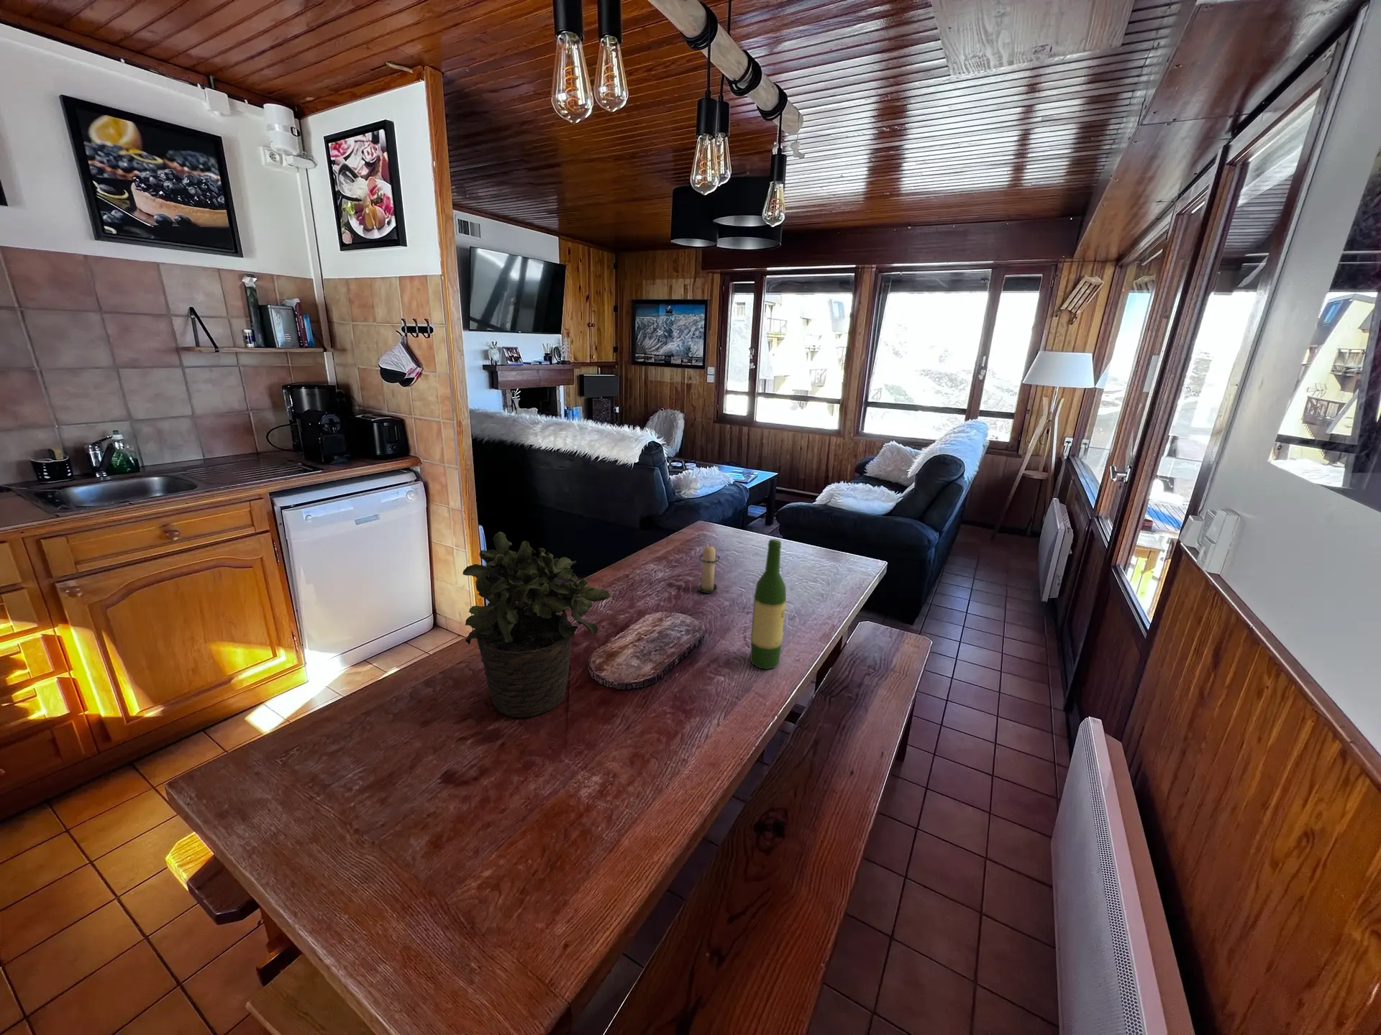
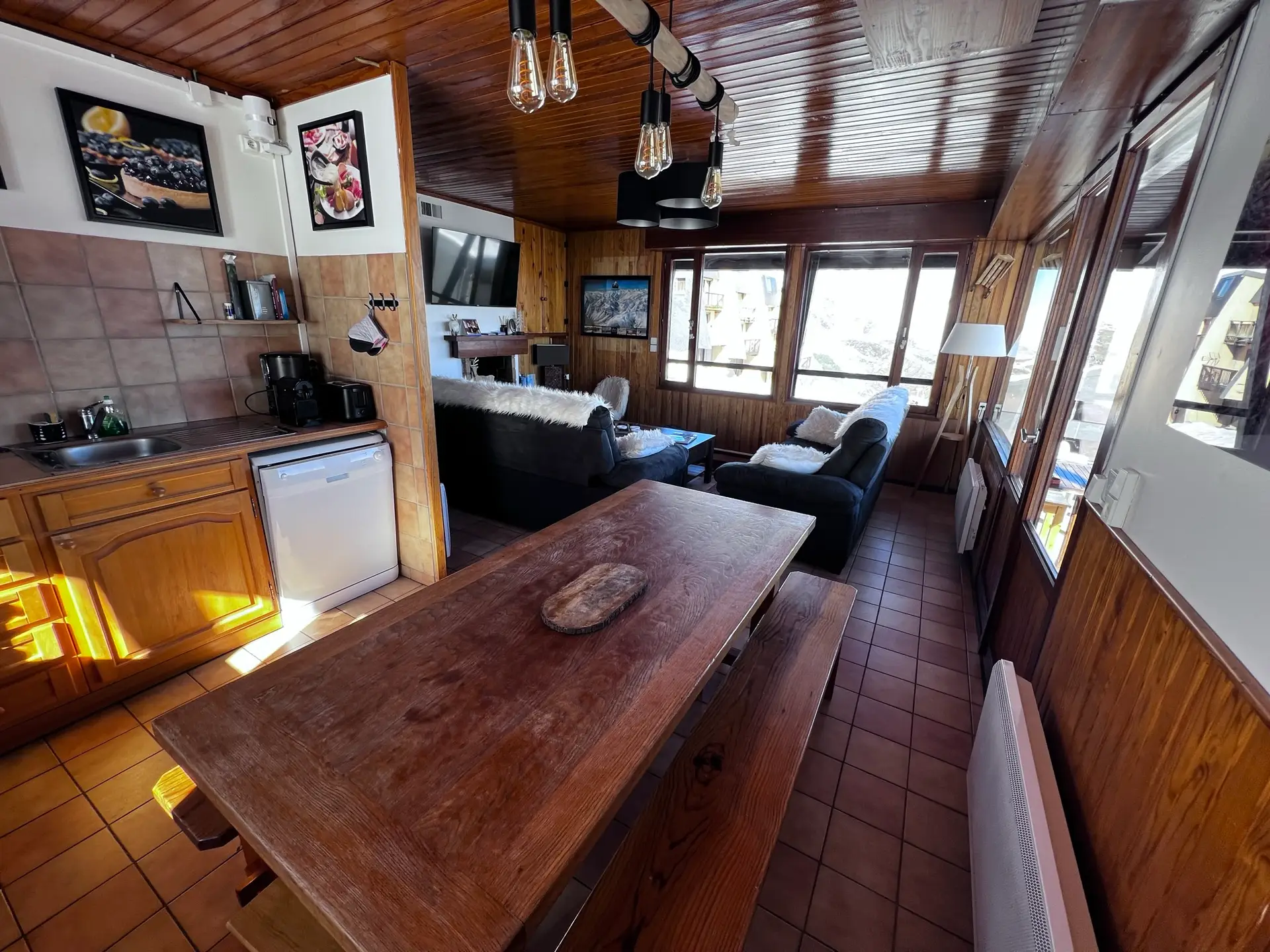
- potted plant [462,532,611,719]
- candle [698,541,721,594]
- wine bottle [749,538,787,670]
